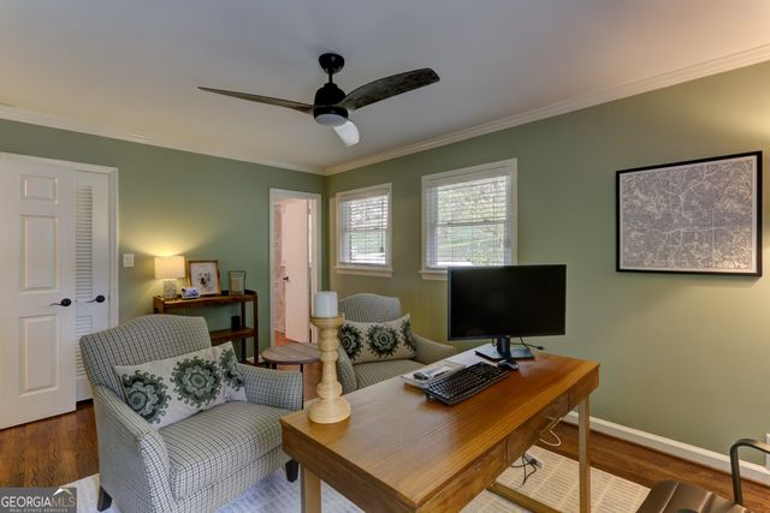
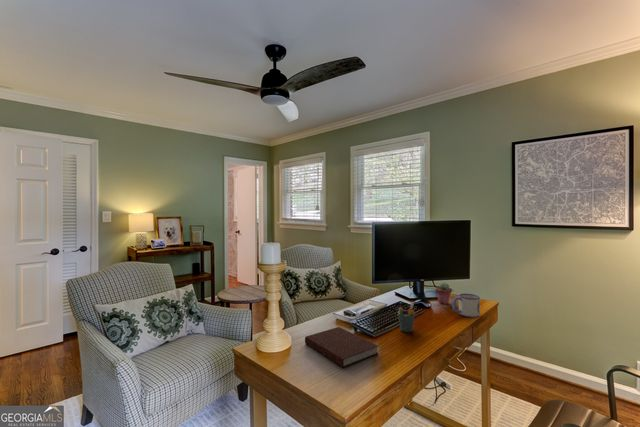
+ mug [451,293,481,319]
+ notebook [304,326,379,368]
+ potted succulent [434,282,453,305]
+ pen holder [397,301,416,333]
